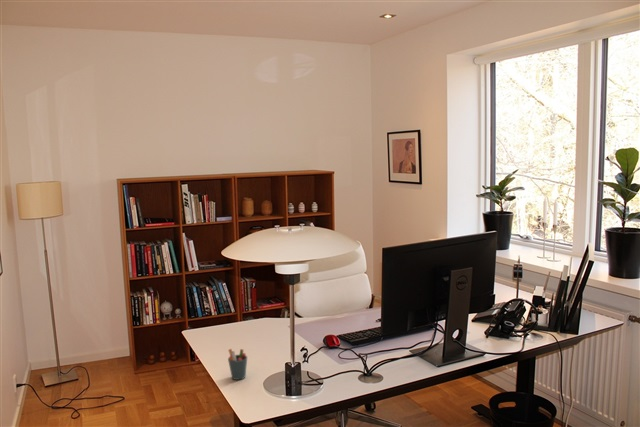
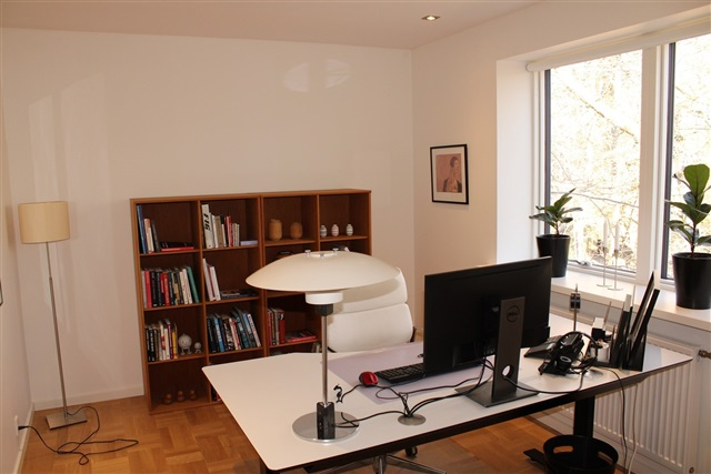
- pen holder [227,348,248,381]
